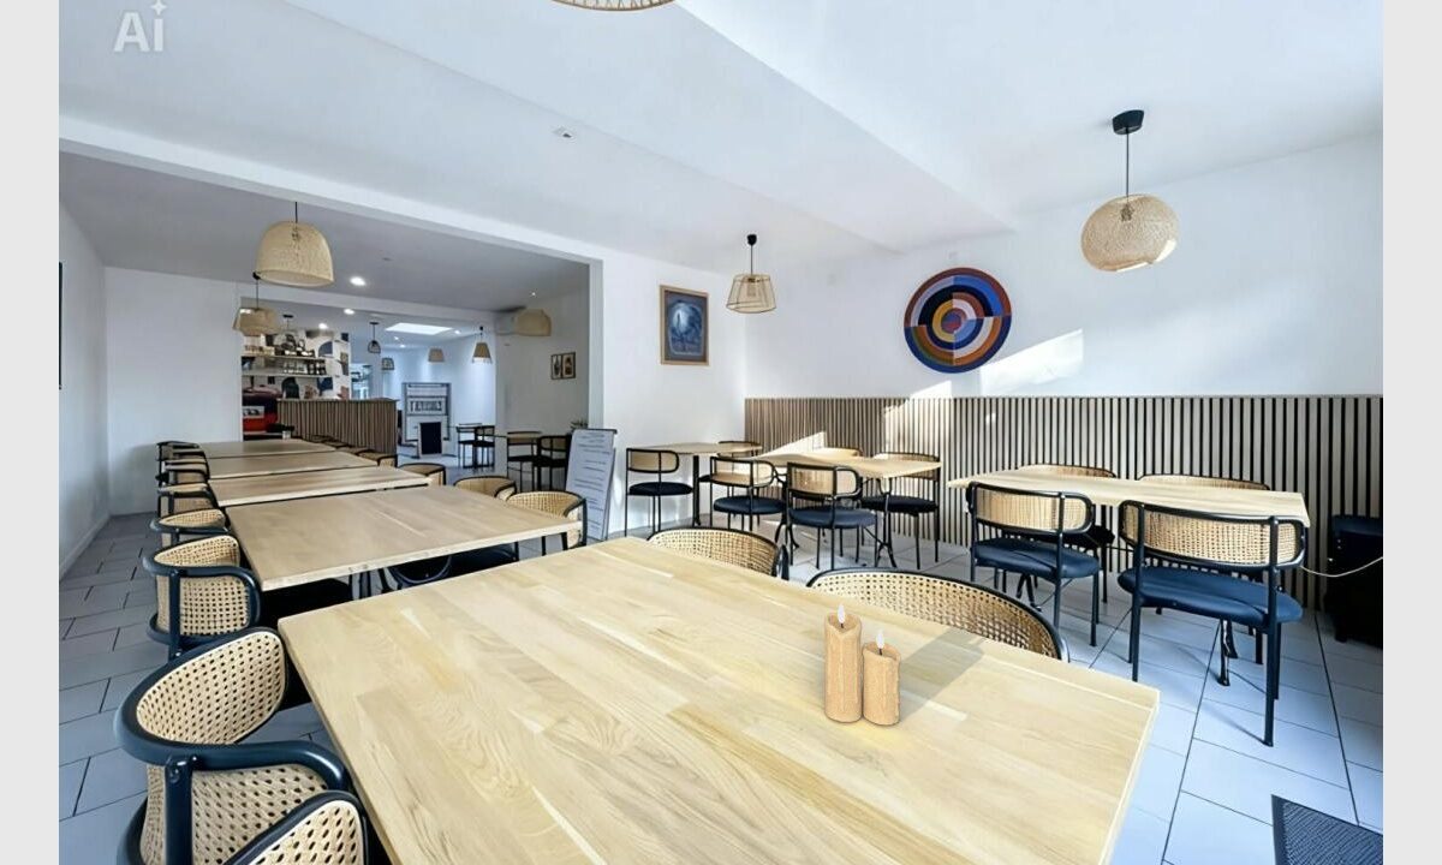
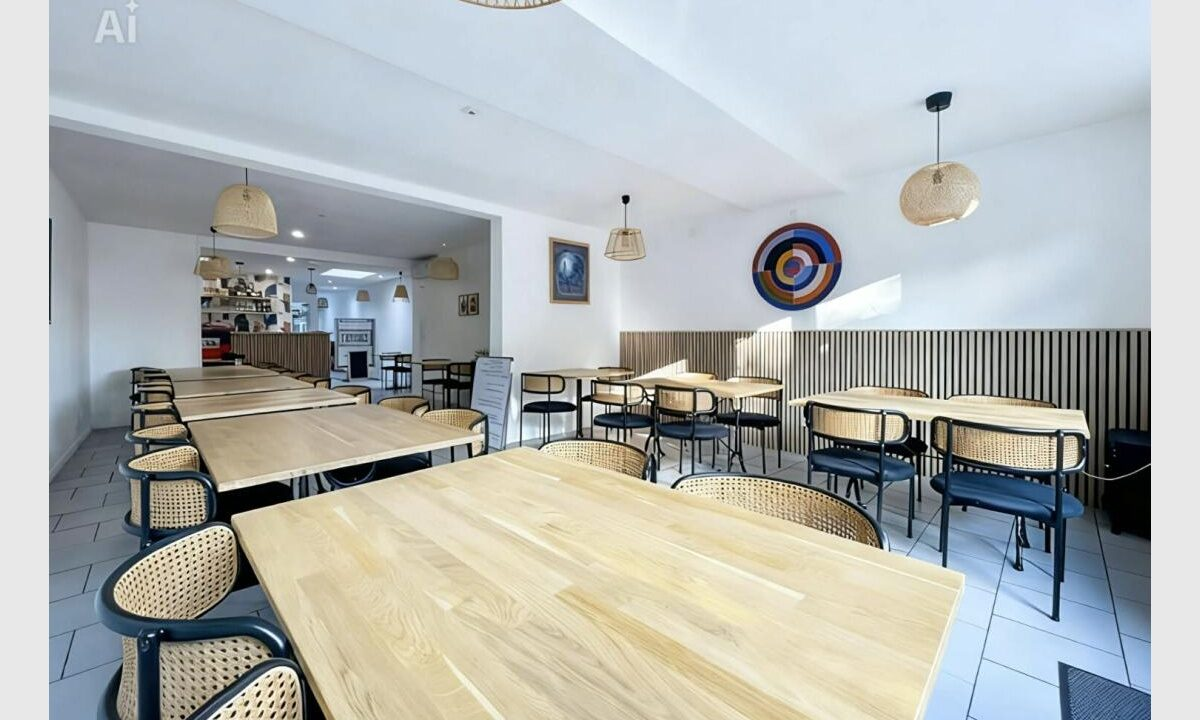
- candle [823,603,902,726]
